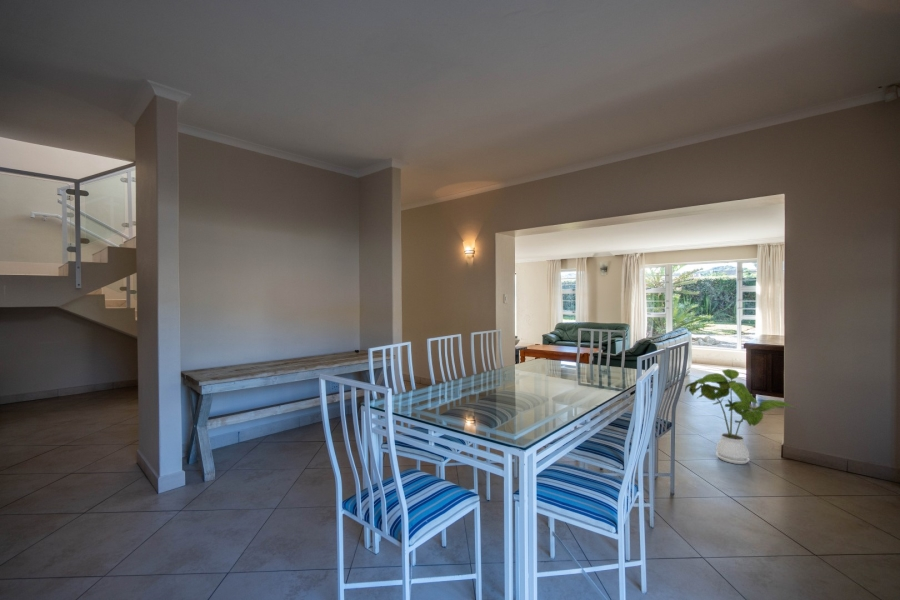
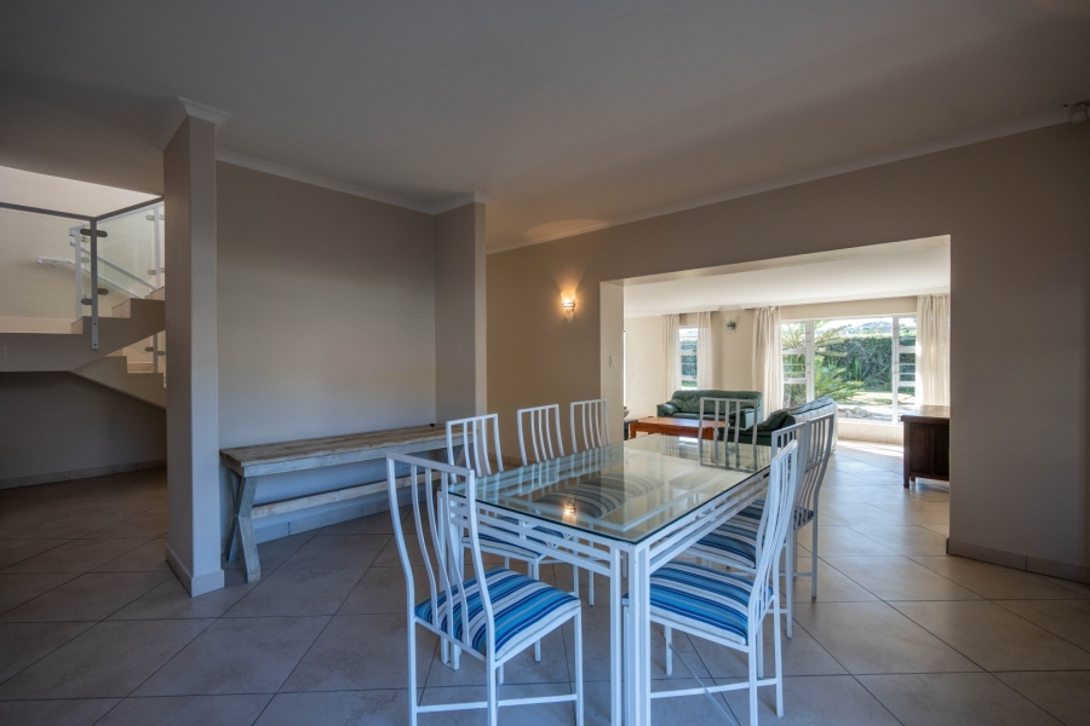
- house plant [684,368,797,465]
